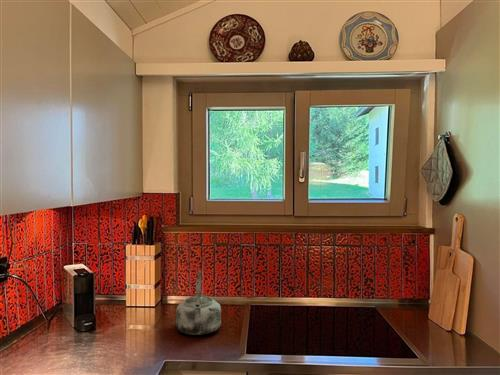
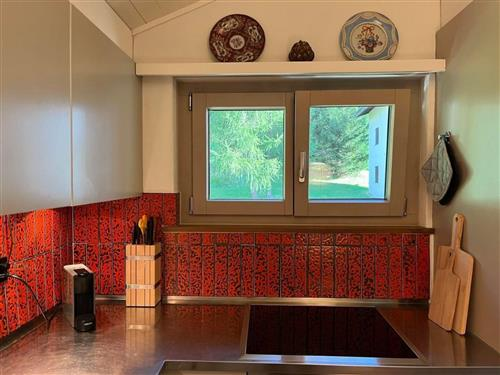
- kettle [175,270,222,336]
